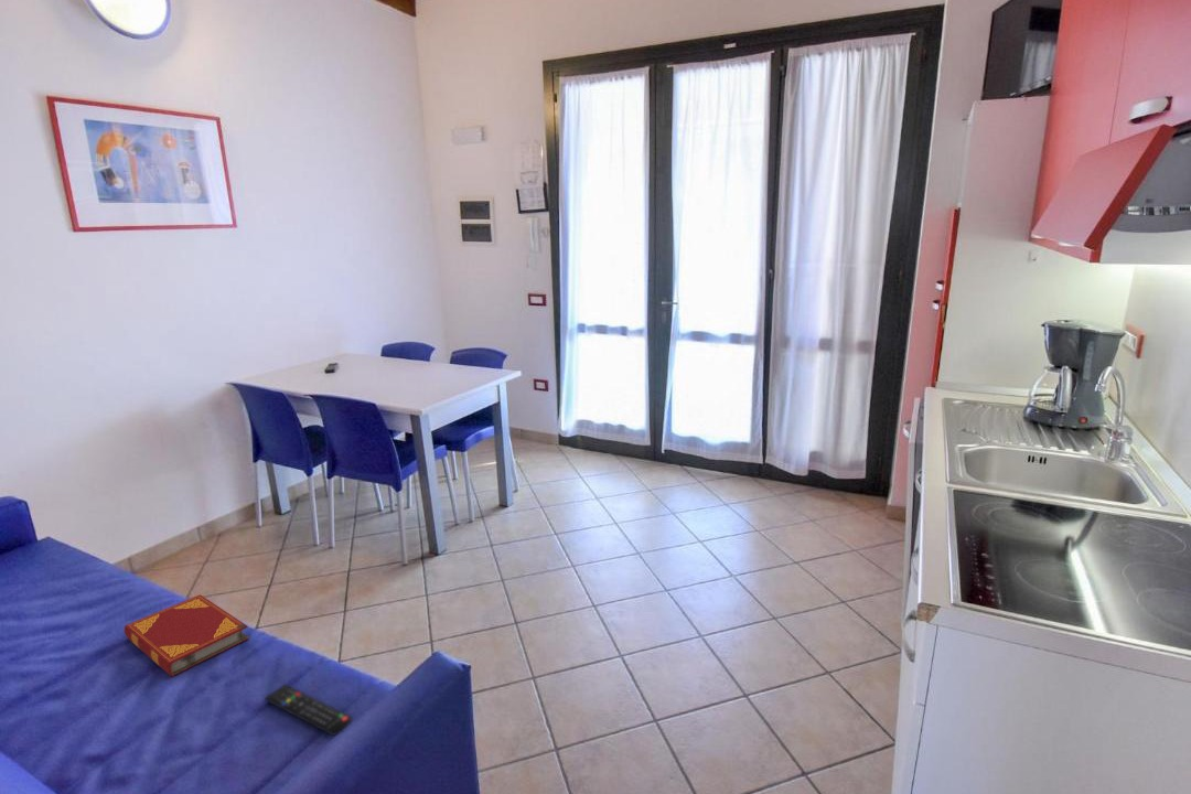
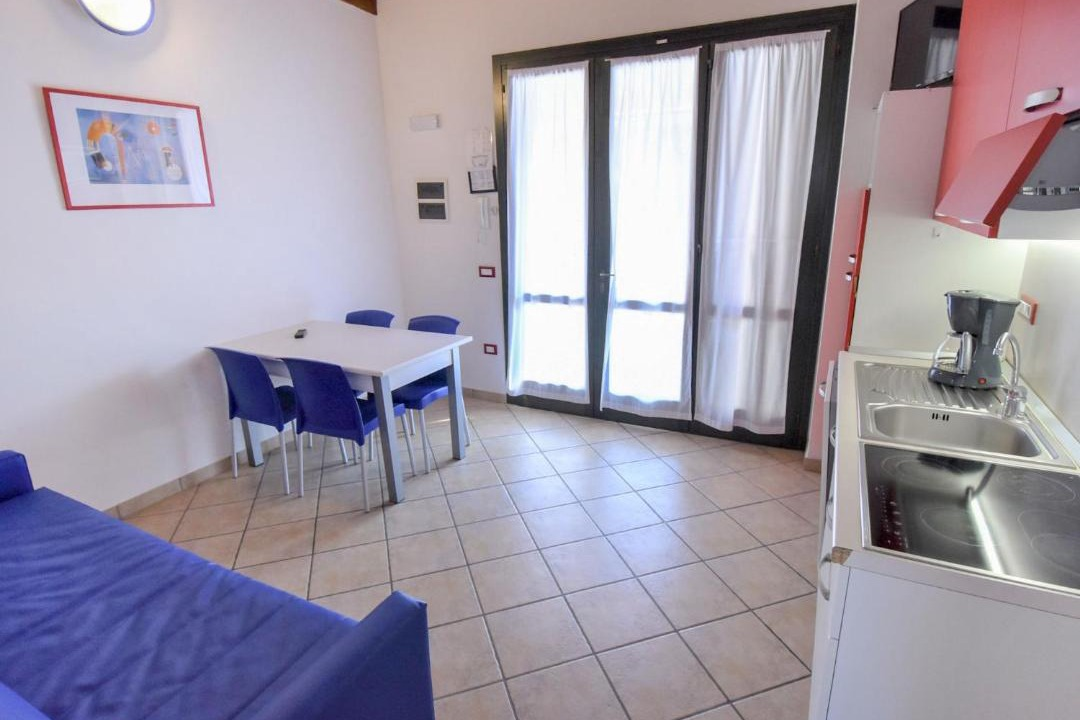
- hardback book [124,593,250,678]
- remote control [264,683,353,737]
